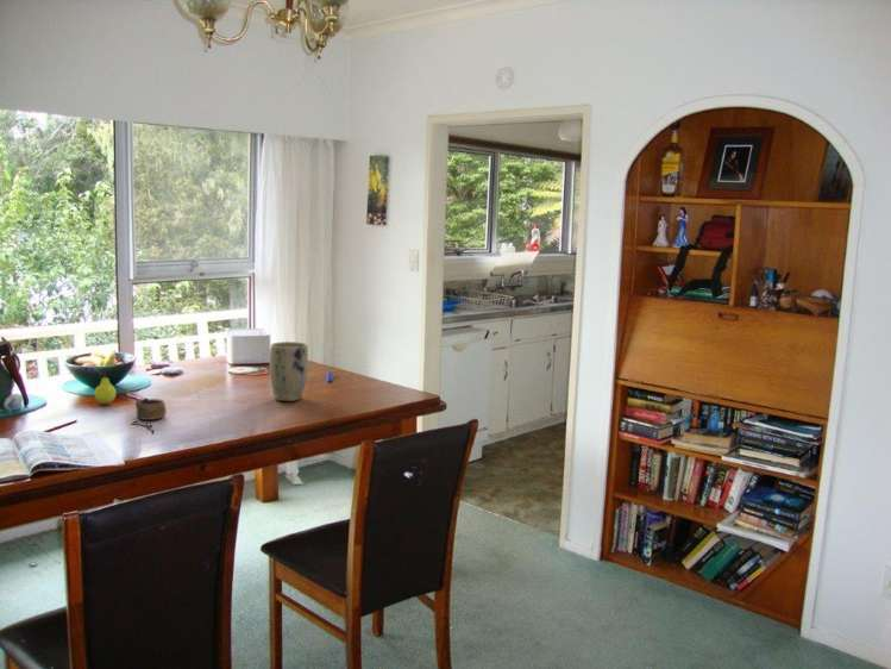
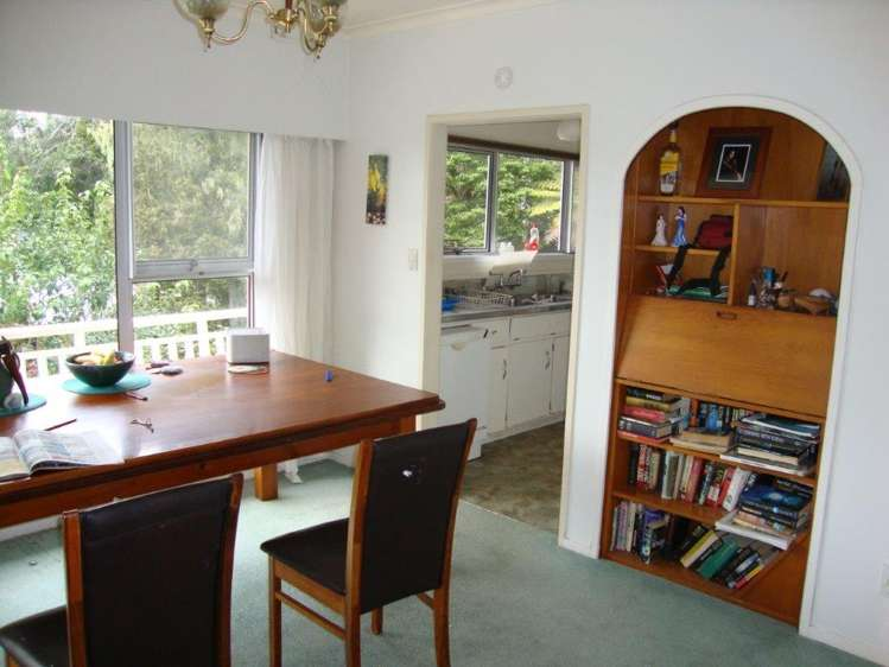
- fruit [93,367,118,405]
- cup [134,398,168,421]
- plant pot [269,340,309,402]
